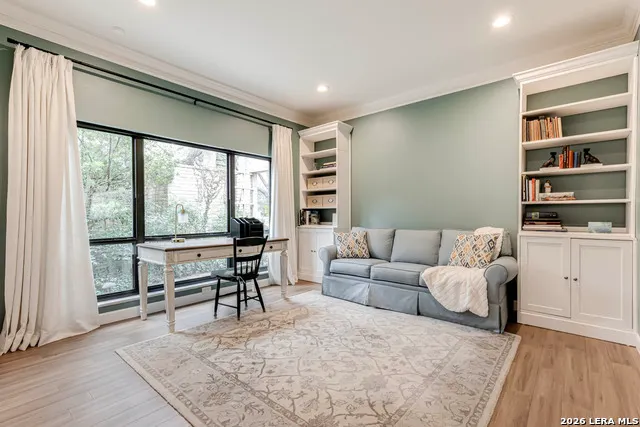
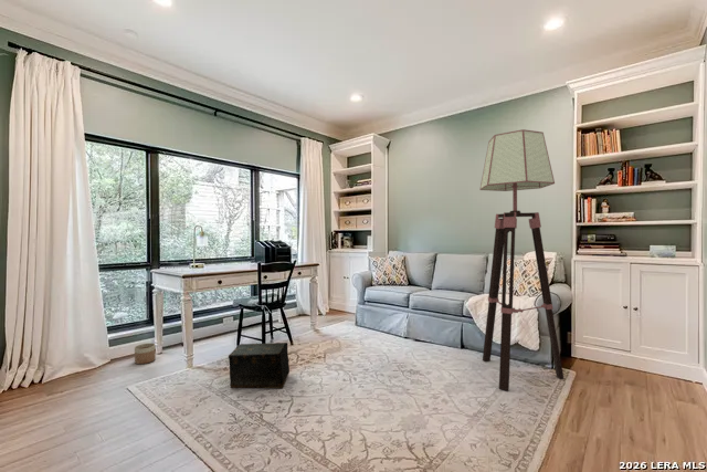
+ planter [134,342,157,365]
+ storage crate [228,342,291,389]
+ floor lamp [479,128,564,392]
